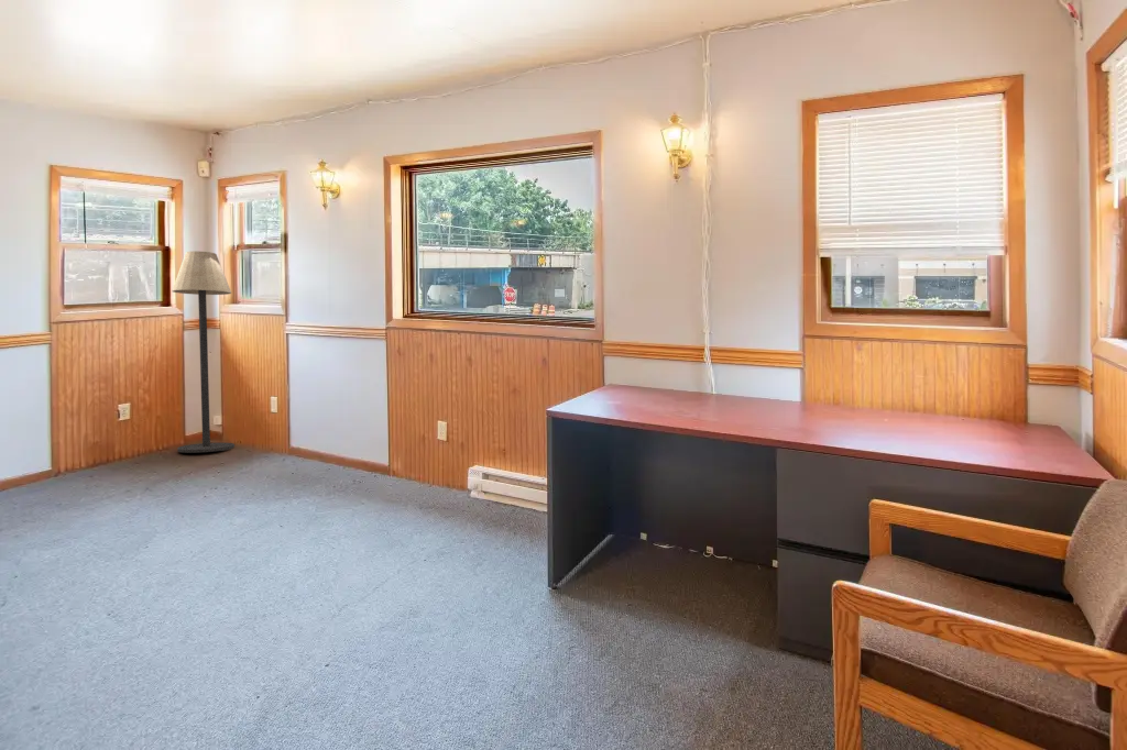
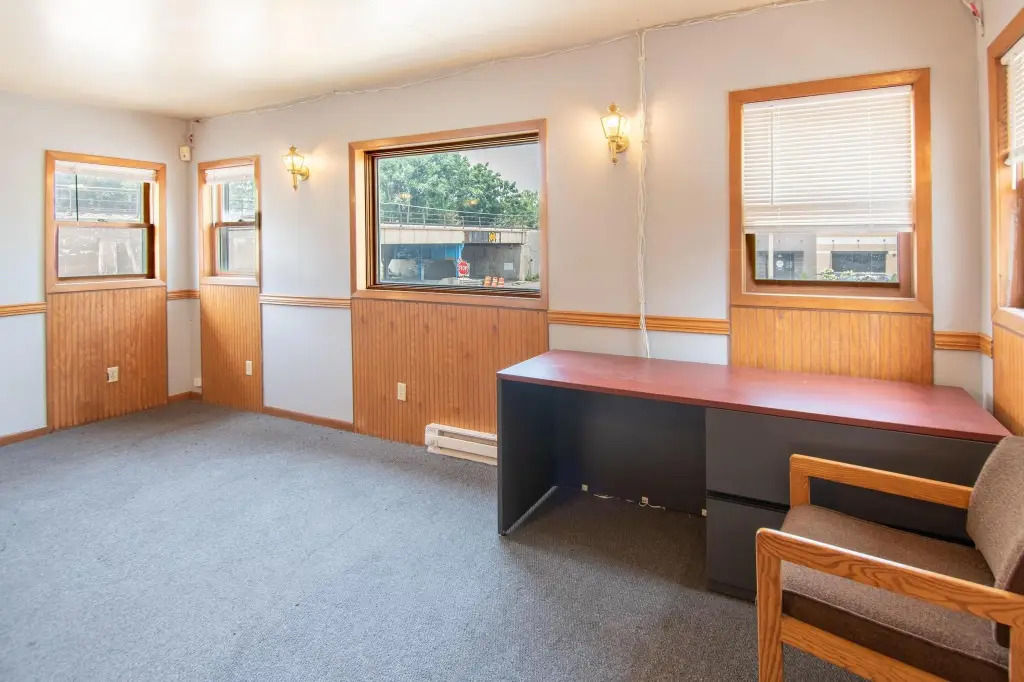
- floor lamp [171,250,236,454]
